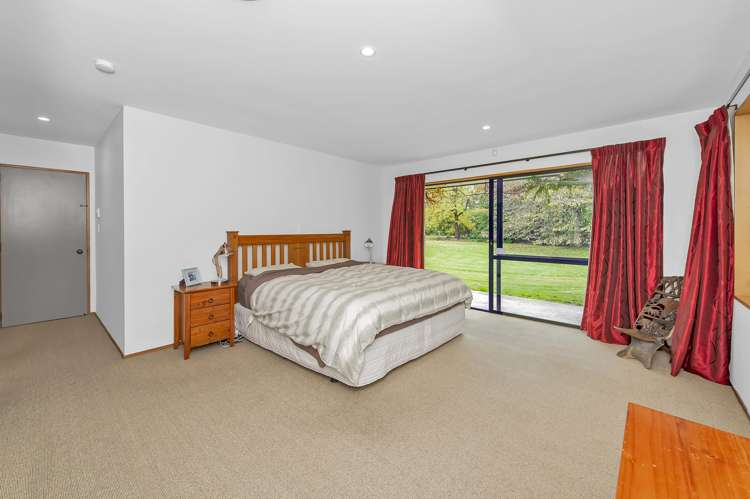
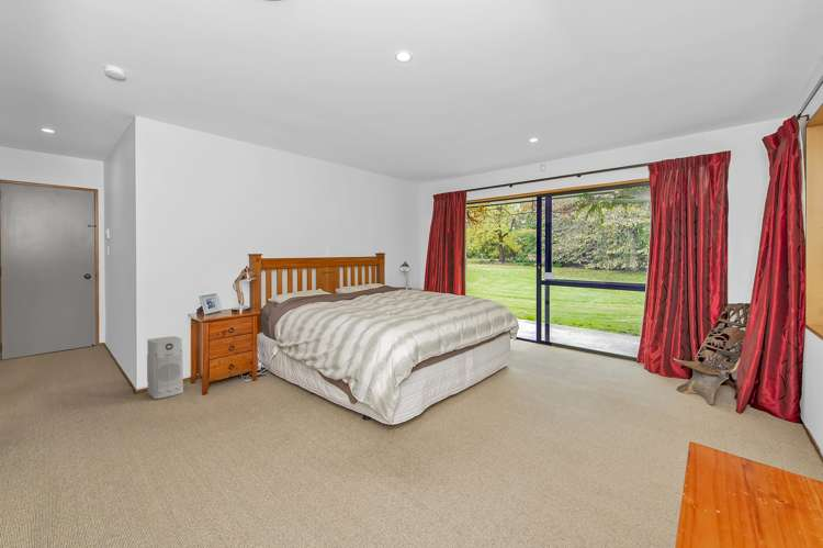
+ air purifier [146,335,184,400]
